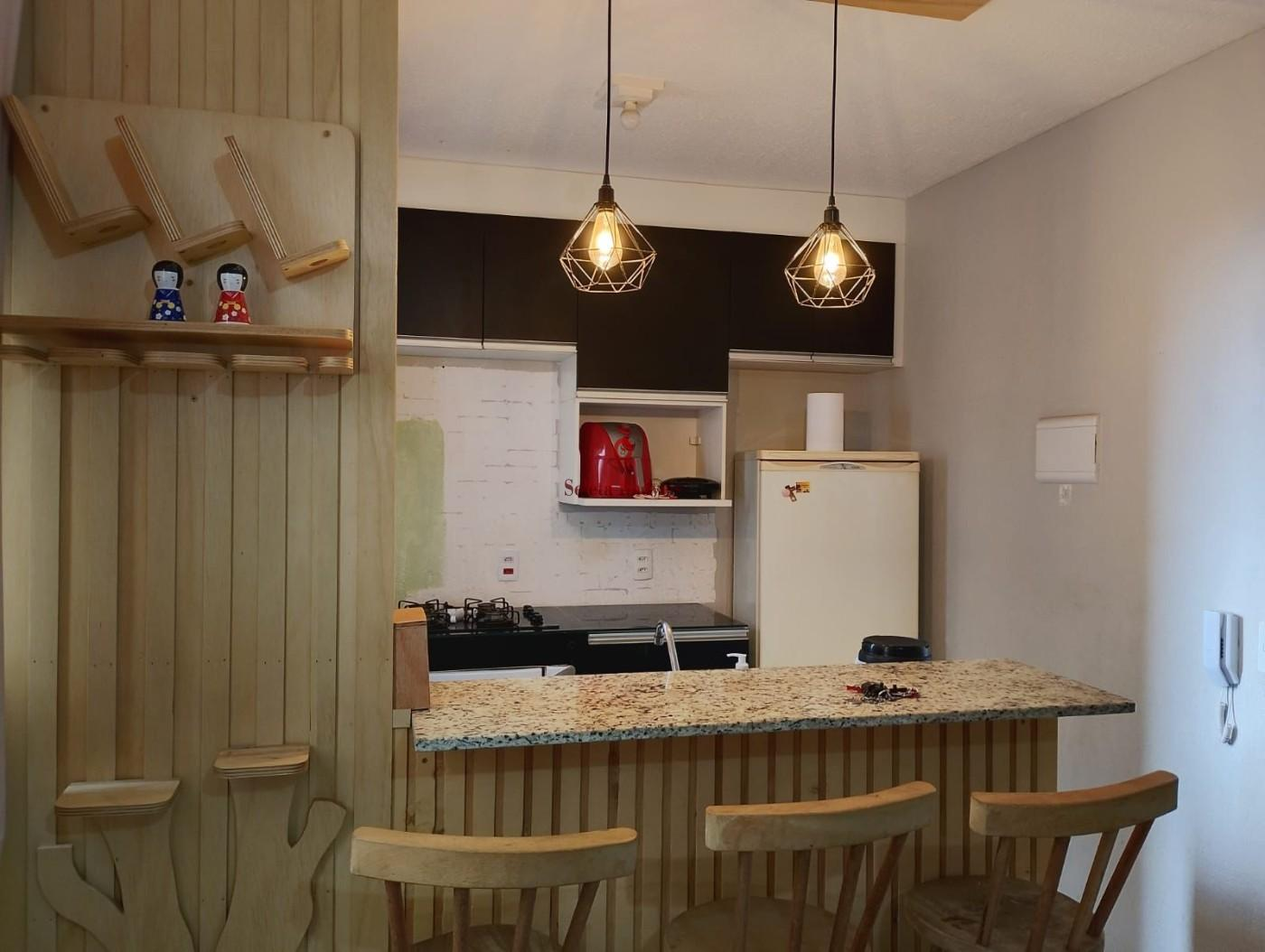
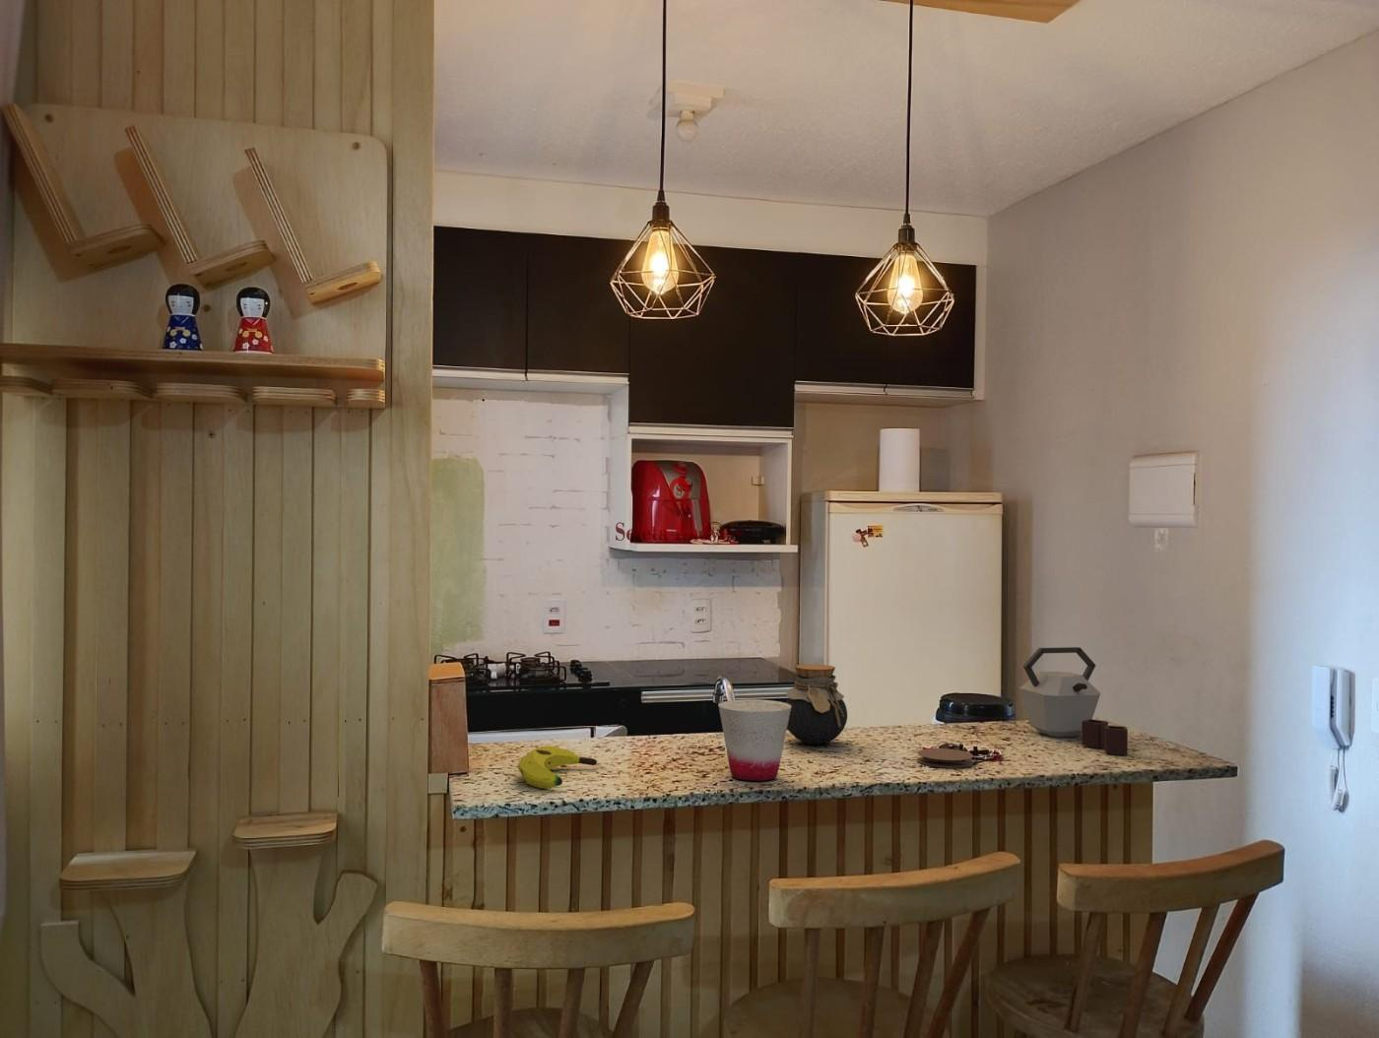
+ coaster [916,748,975,769]
+ kettle [1018,647,1128,756]
+ jar [785,664,848,746]
+ banana [517,745,597,788]
+ cup [717,698,791,782]
